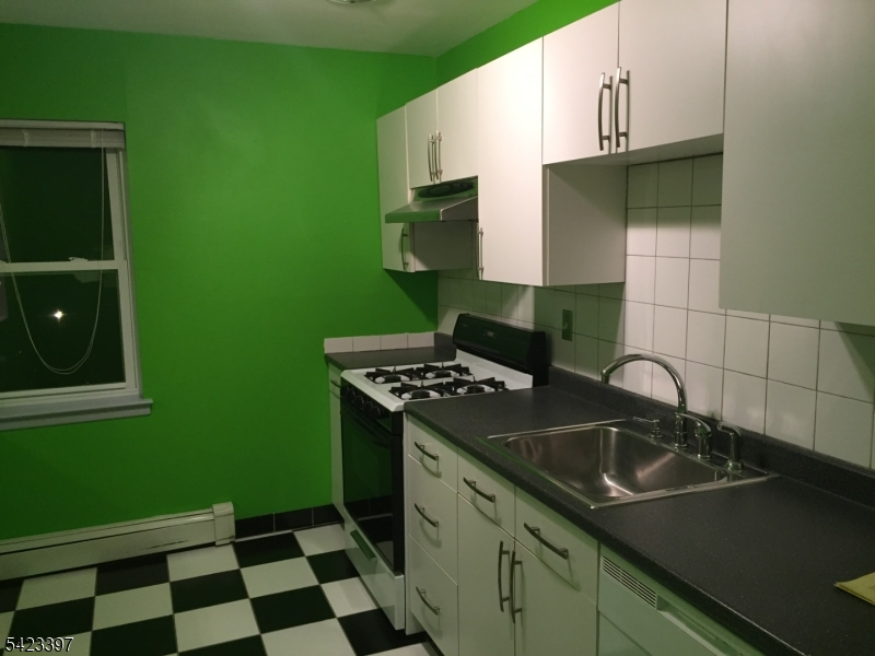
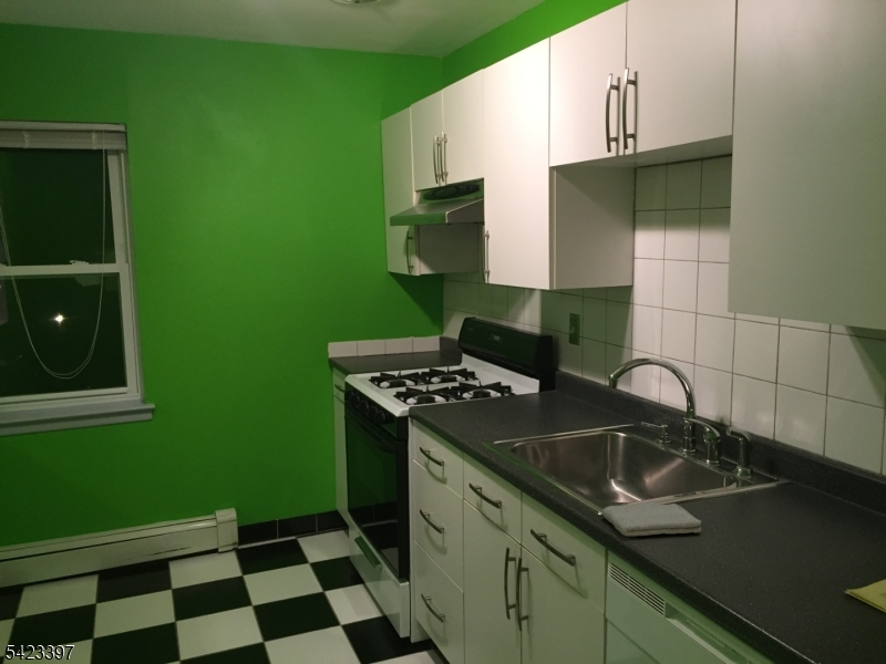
+ washcloth [601,501,702,537]
